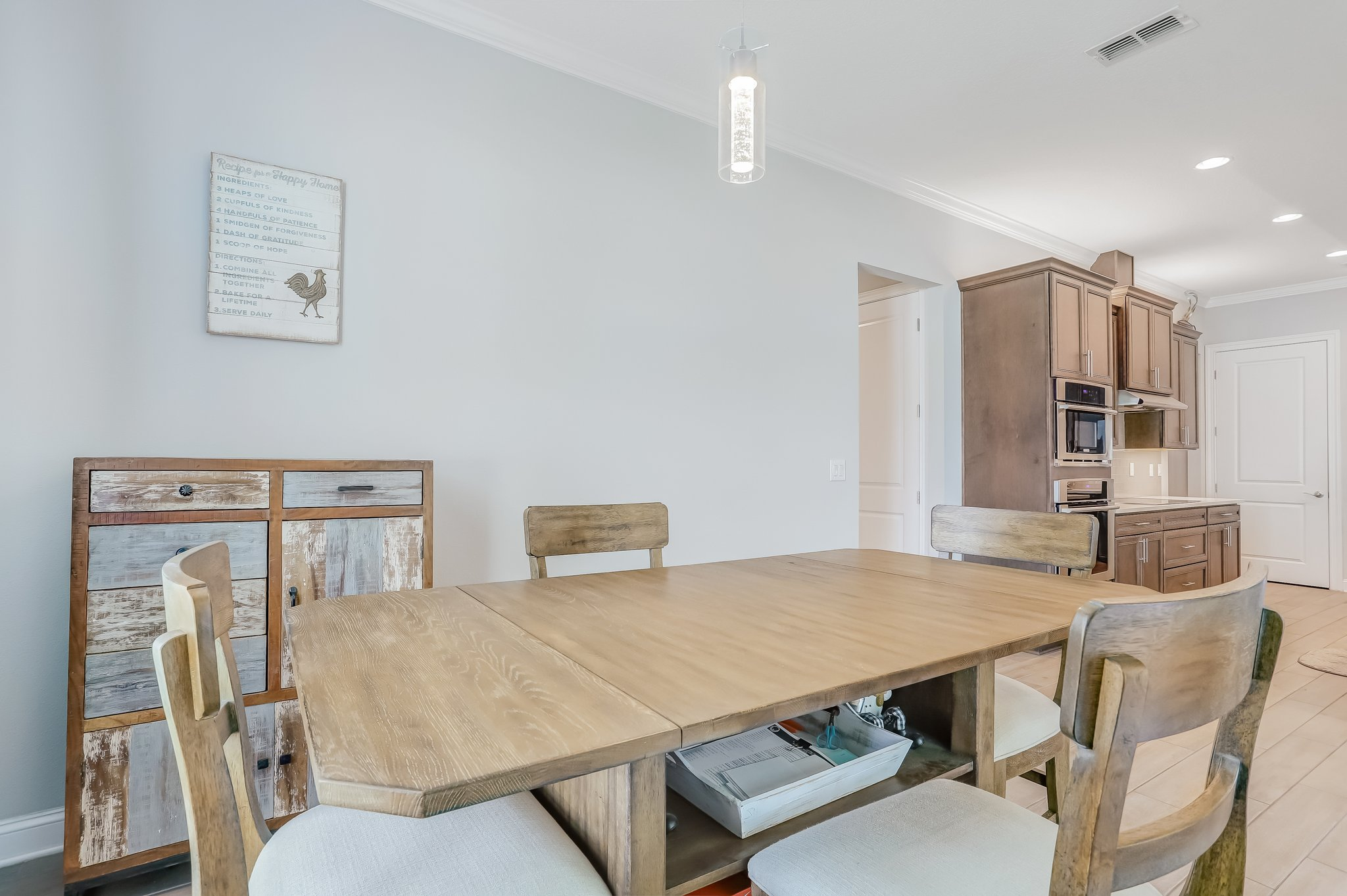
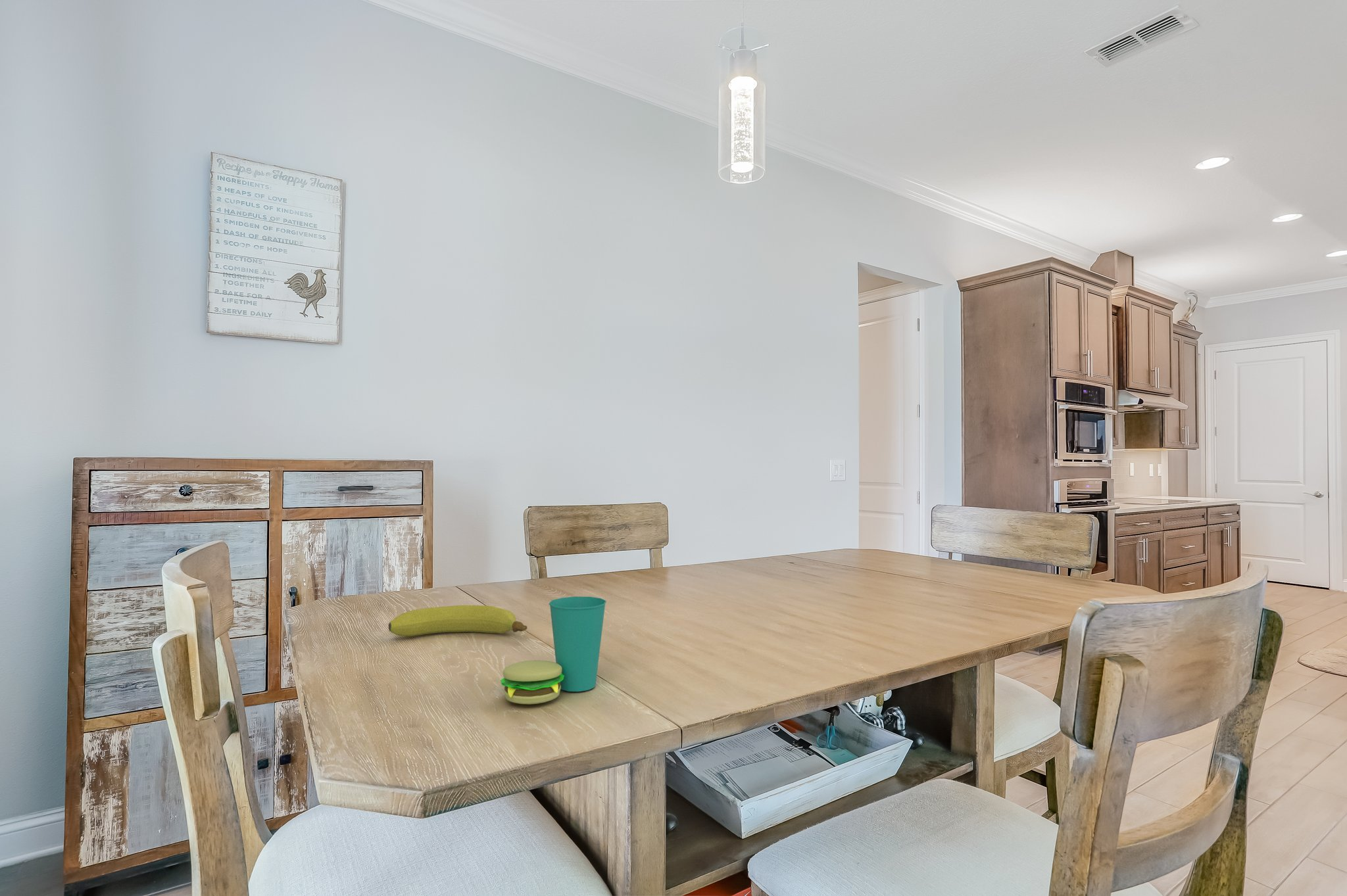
+ fruit [388,605,527,637]
+ cup [500,596,607,705]
